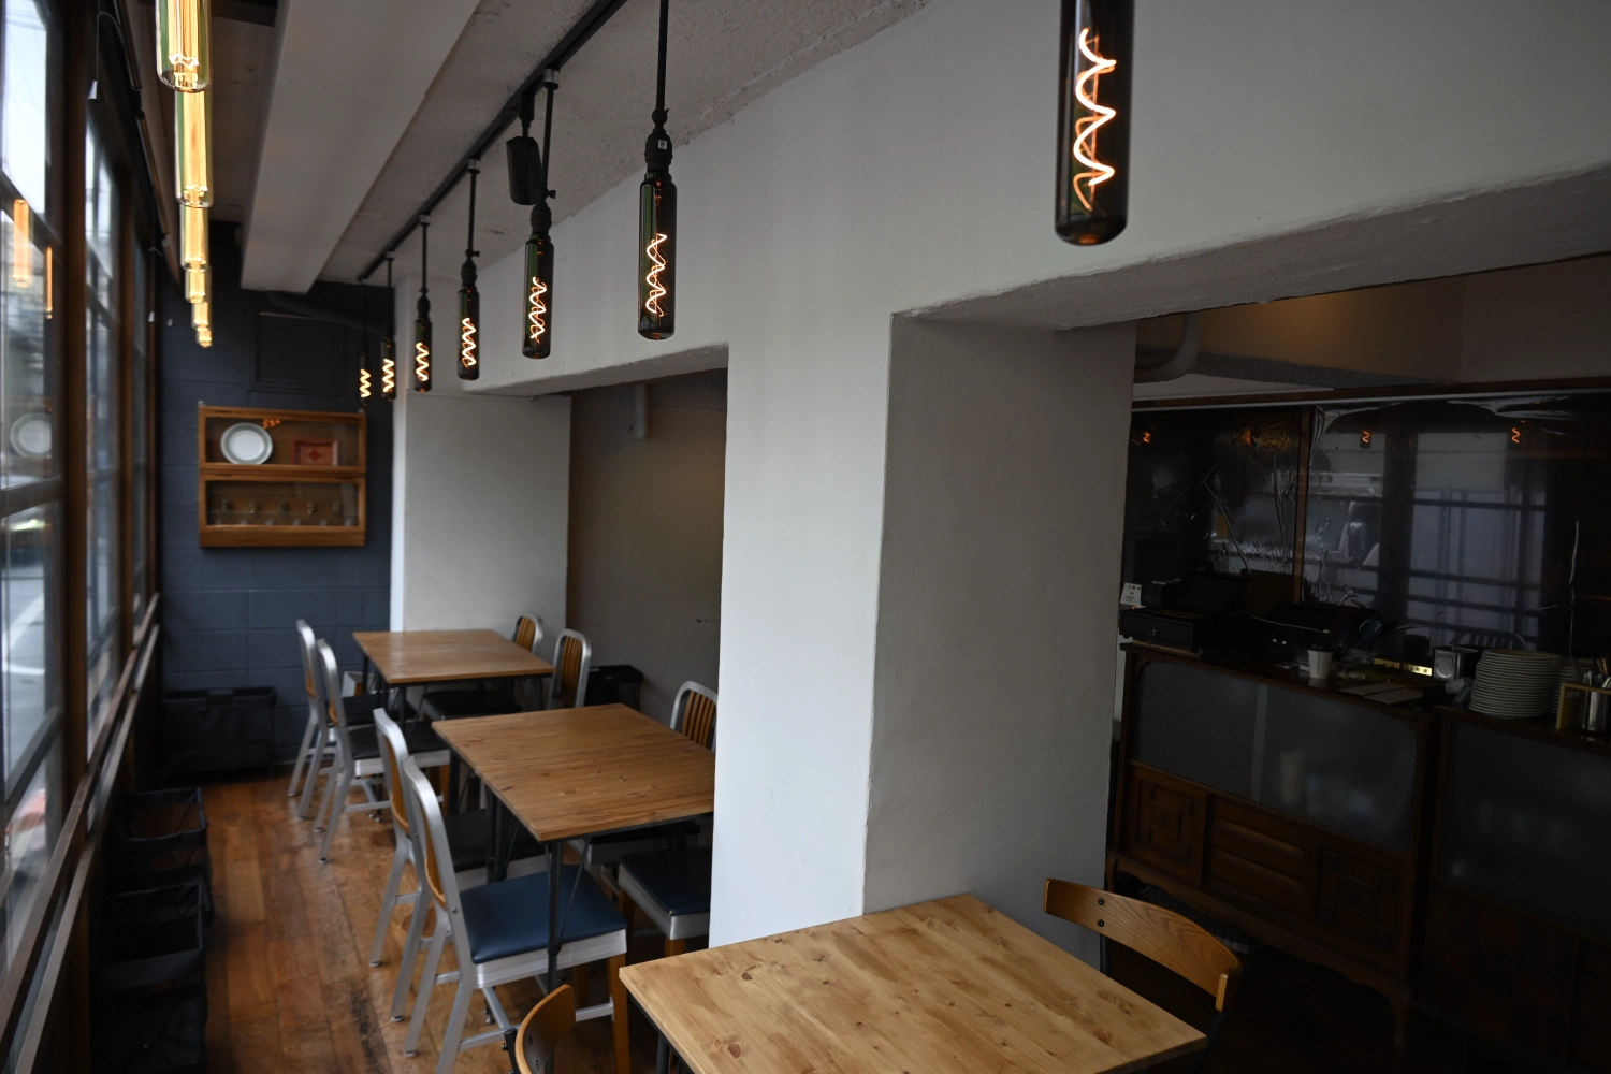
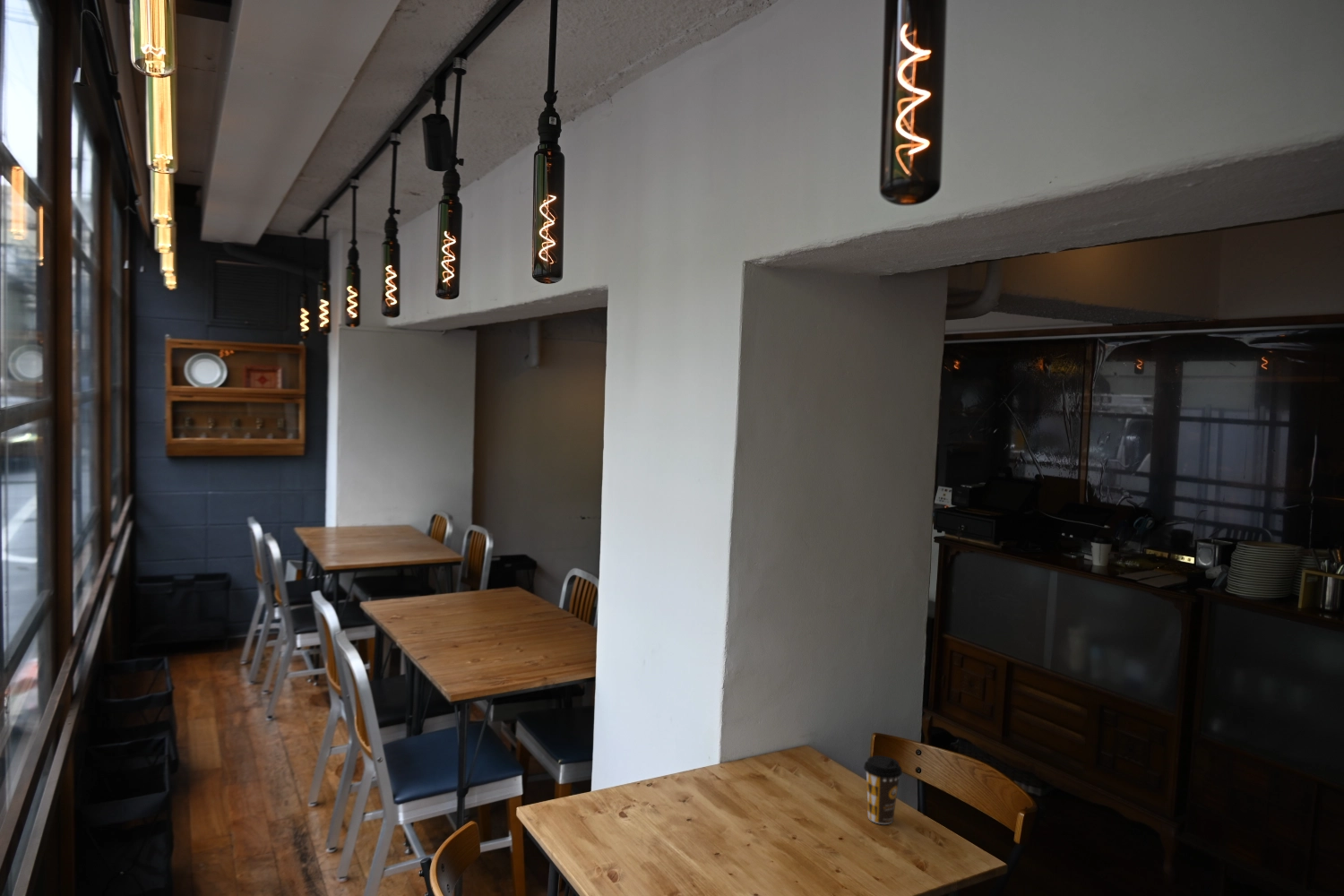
+ coffee cup [863,754,903,825]
